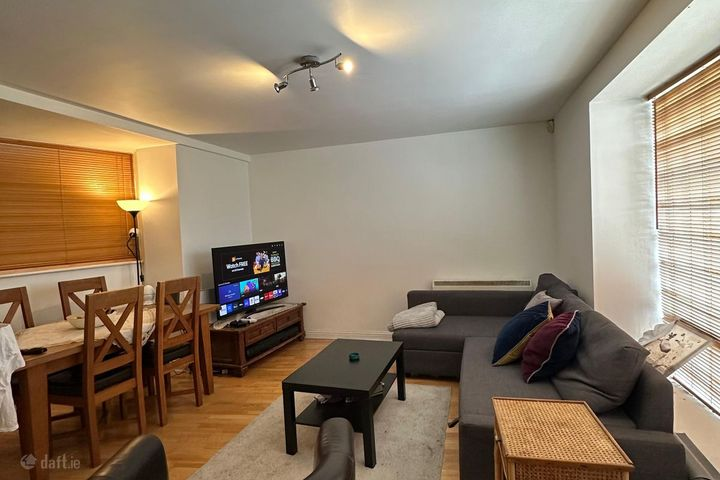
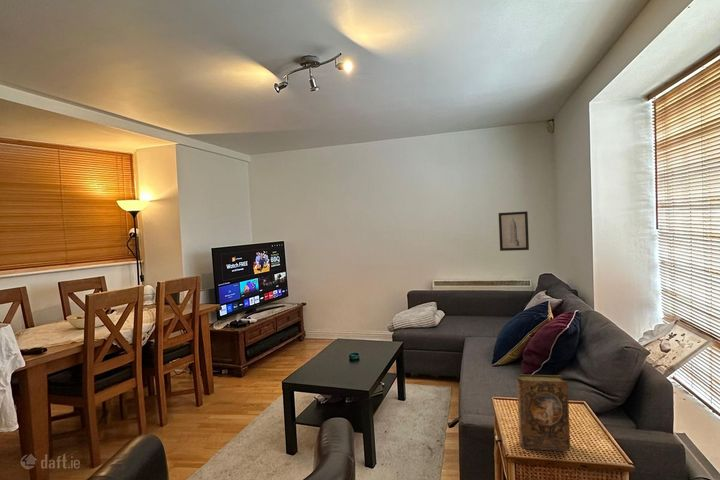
+ wall art [498,210,530,252]
+ book [516,374,571,452]
